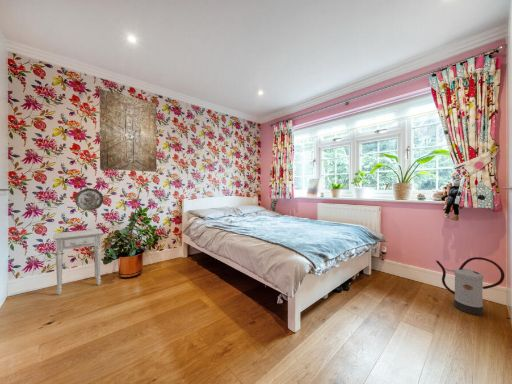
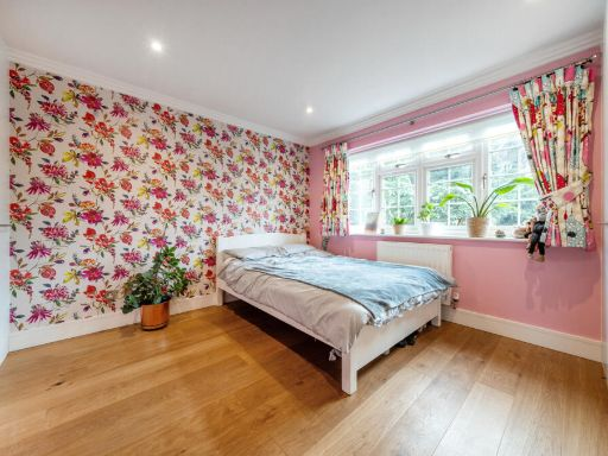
- decorative plate [74,187,105,212]
- wall art [99,88,157,173]
- nightstand [52,228,104,295]
- watering can [435,256,506,316]
